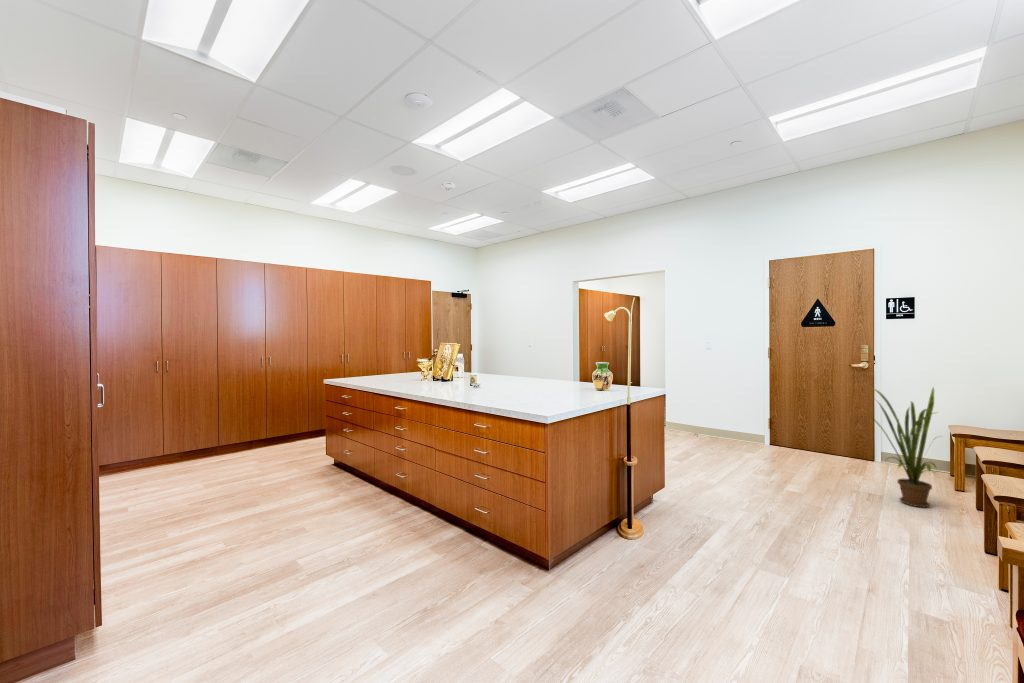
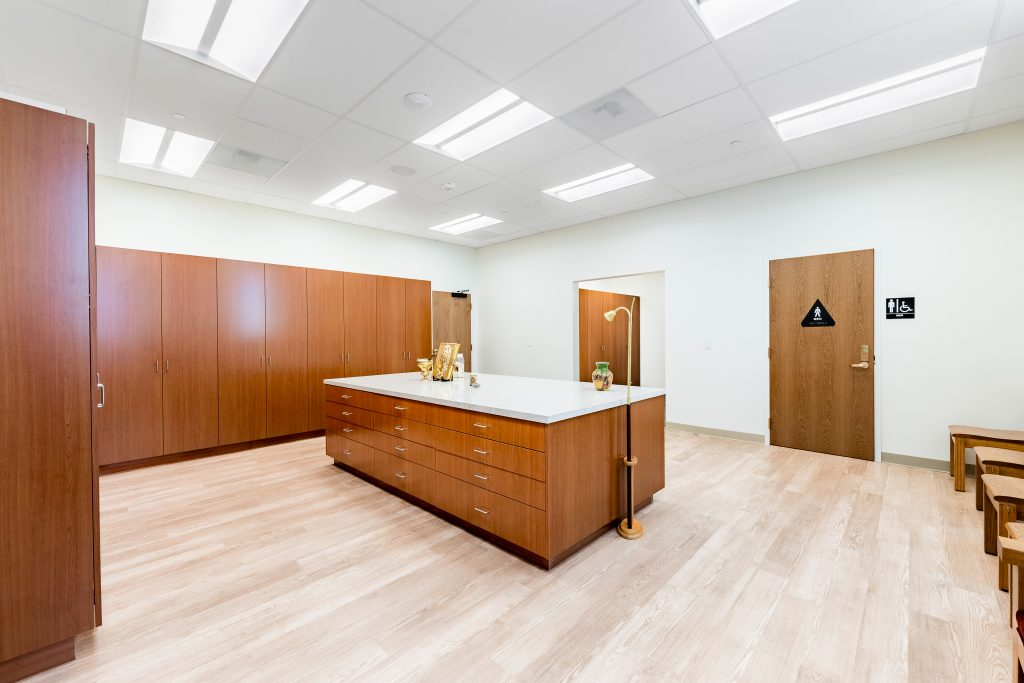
- house plant [862,386,943,509]
